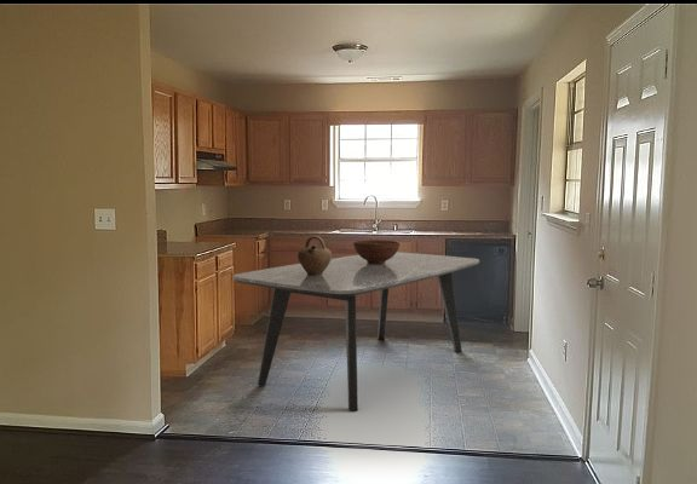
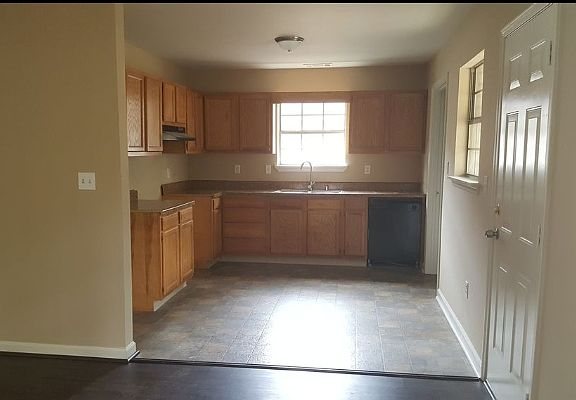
- fruit bowl [352,238,401,264]
- jug [296,235,333,276]
- dining table [232,250,480,413]
